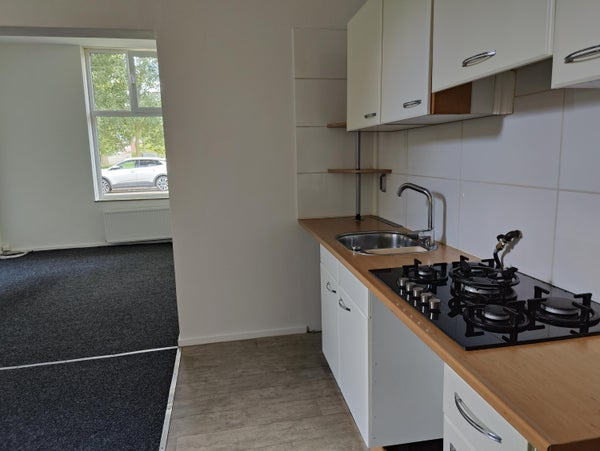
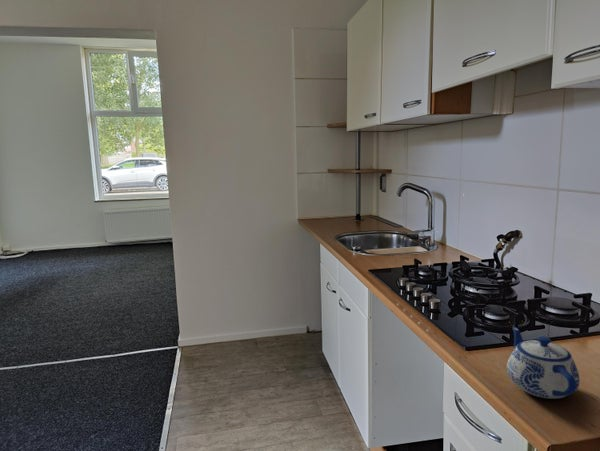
+ teapot [506,326,581,400]
